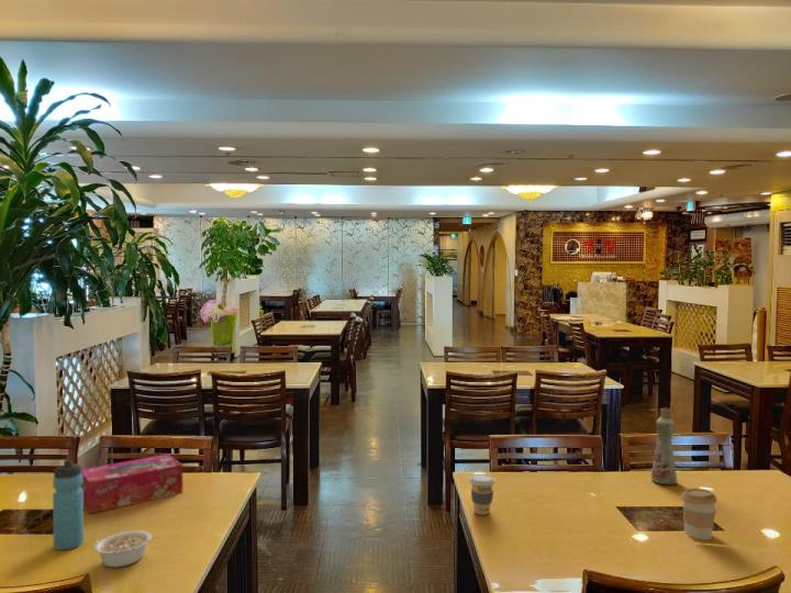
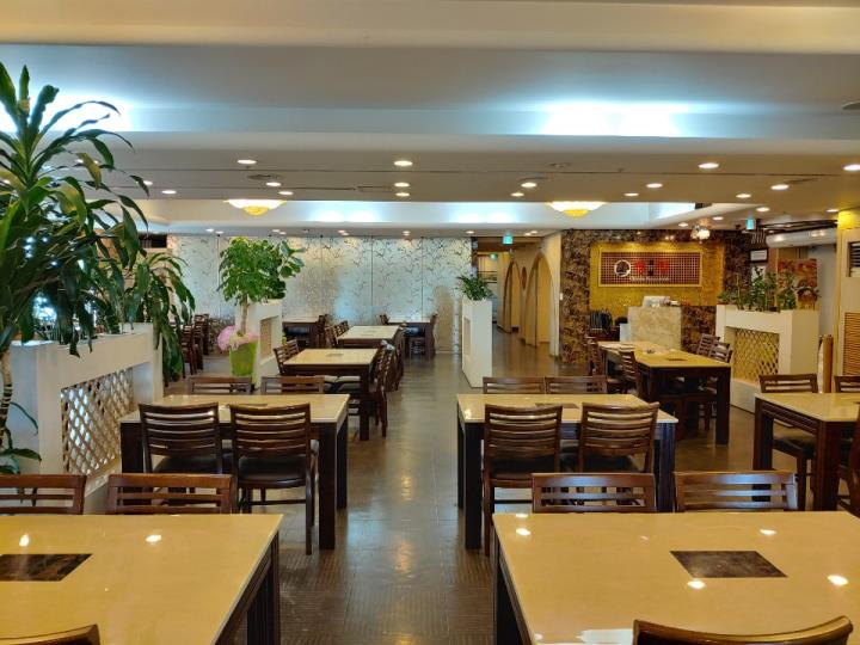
- legume [93,529,161,568]
- tissue box [80,452,183,515]
- bottle [649,406,679,486]
- coffee cup [680,488,718,540]
- water bottle [52,458,85,551]
- coffee cup [468,473,497,516]
